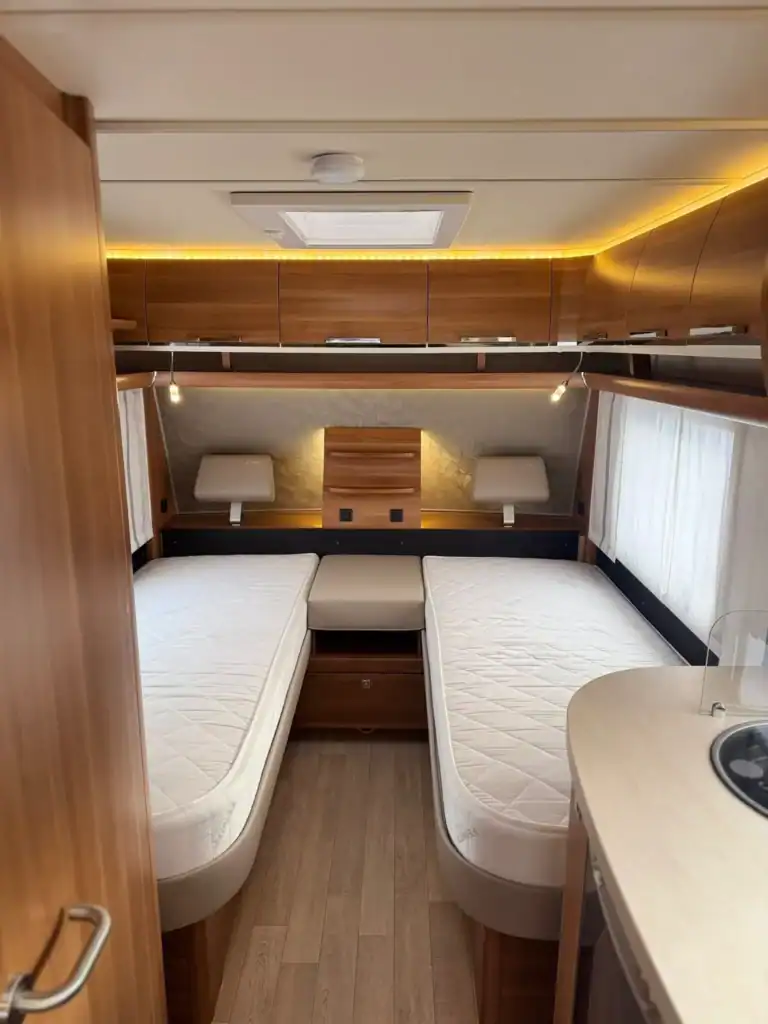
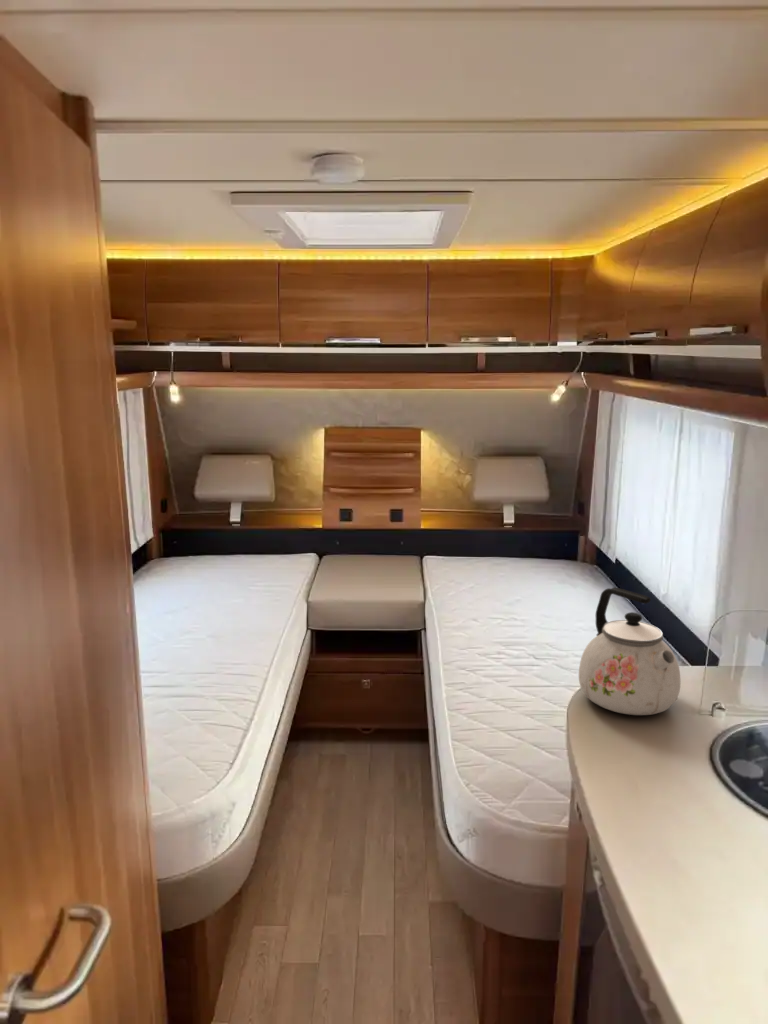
+ kettle [578,586,681,716]
